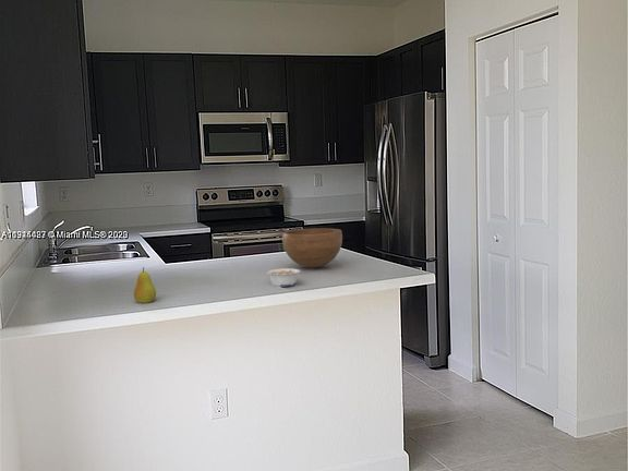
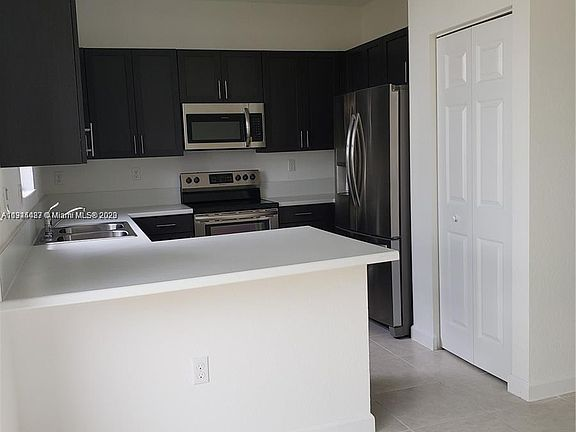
- bowl [281,228,343,269]
- legume [266,267,301,288]
- fruit [133,266,157,304]
